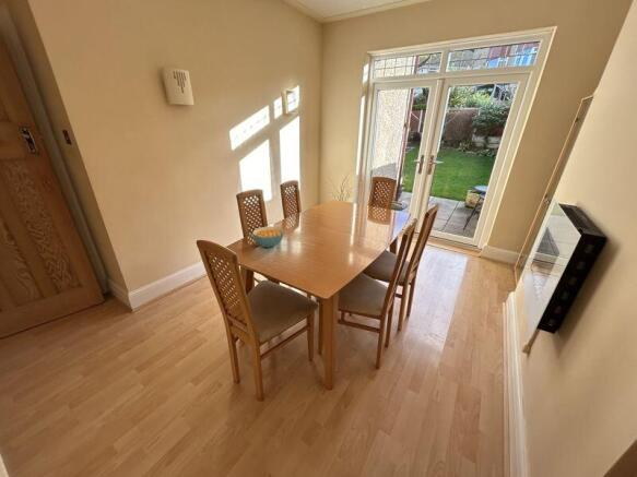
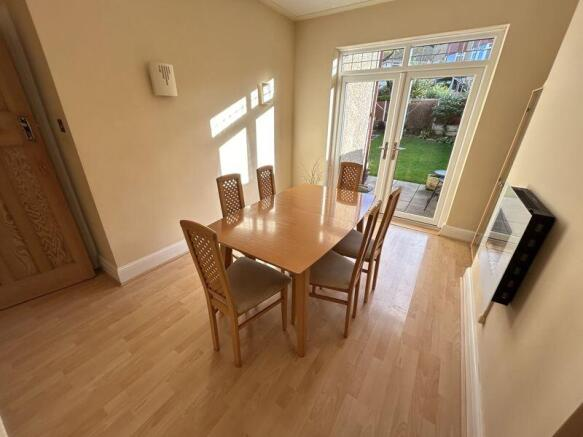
- cereal bowl [251,226,285,249]
